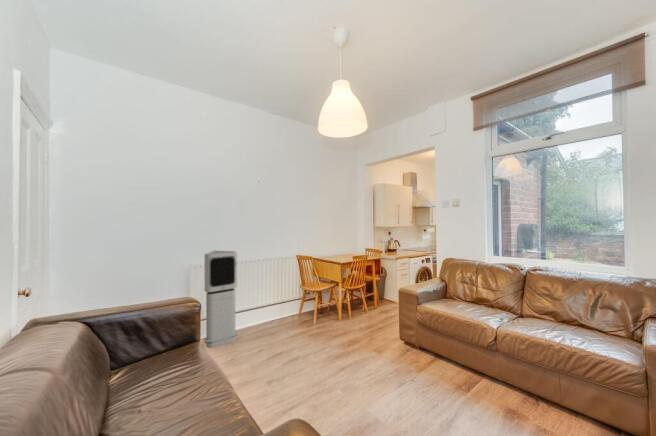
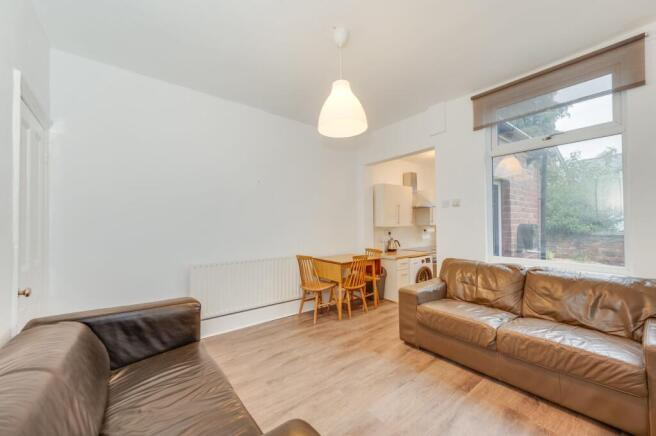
- air purifier [204,250,238,349]
